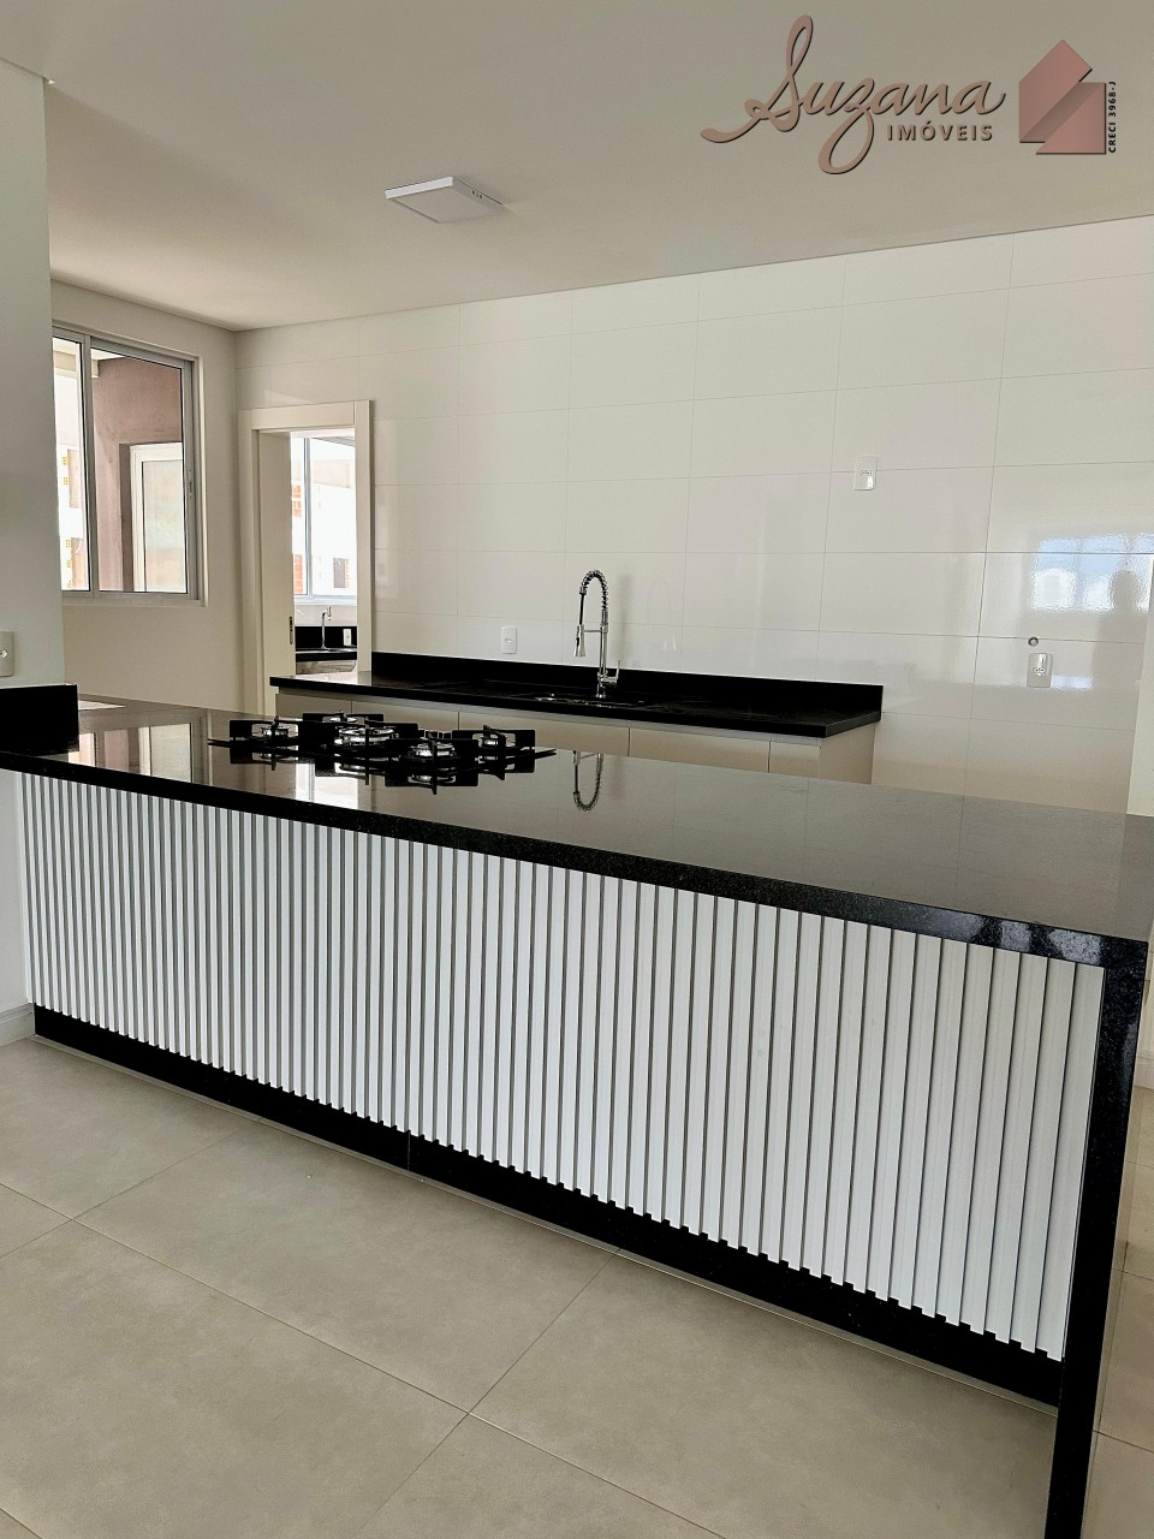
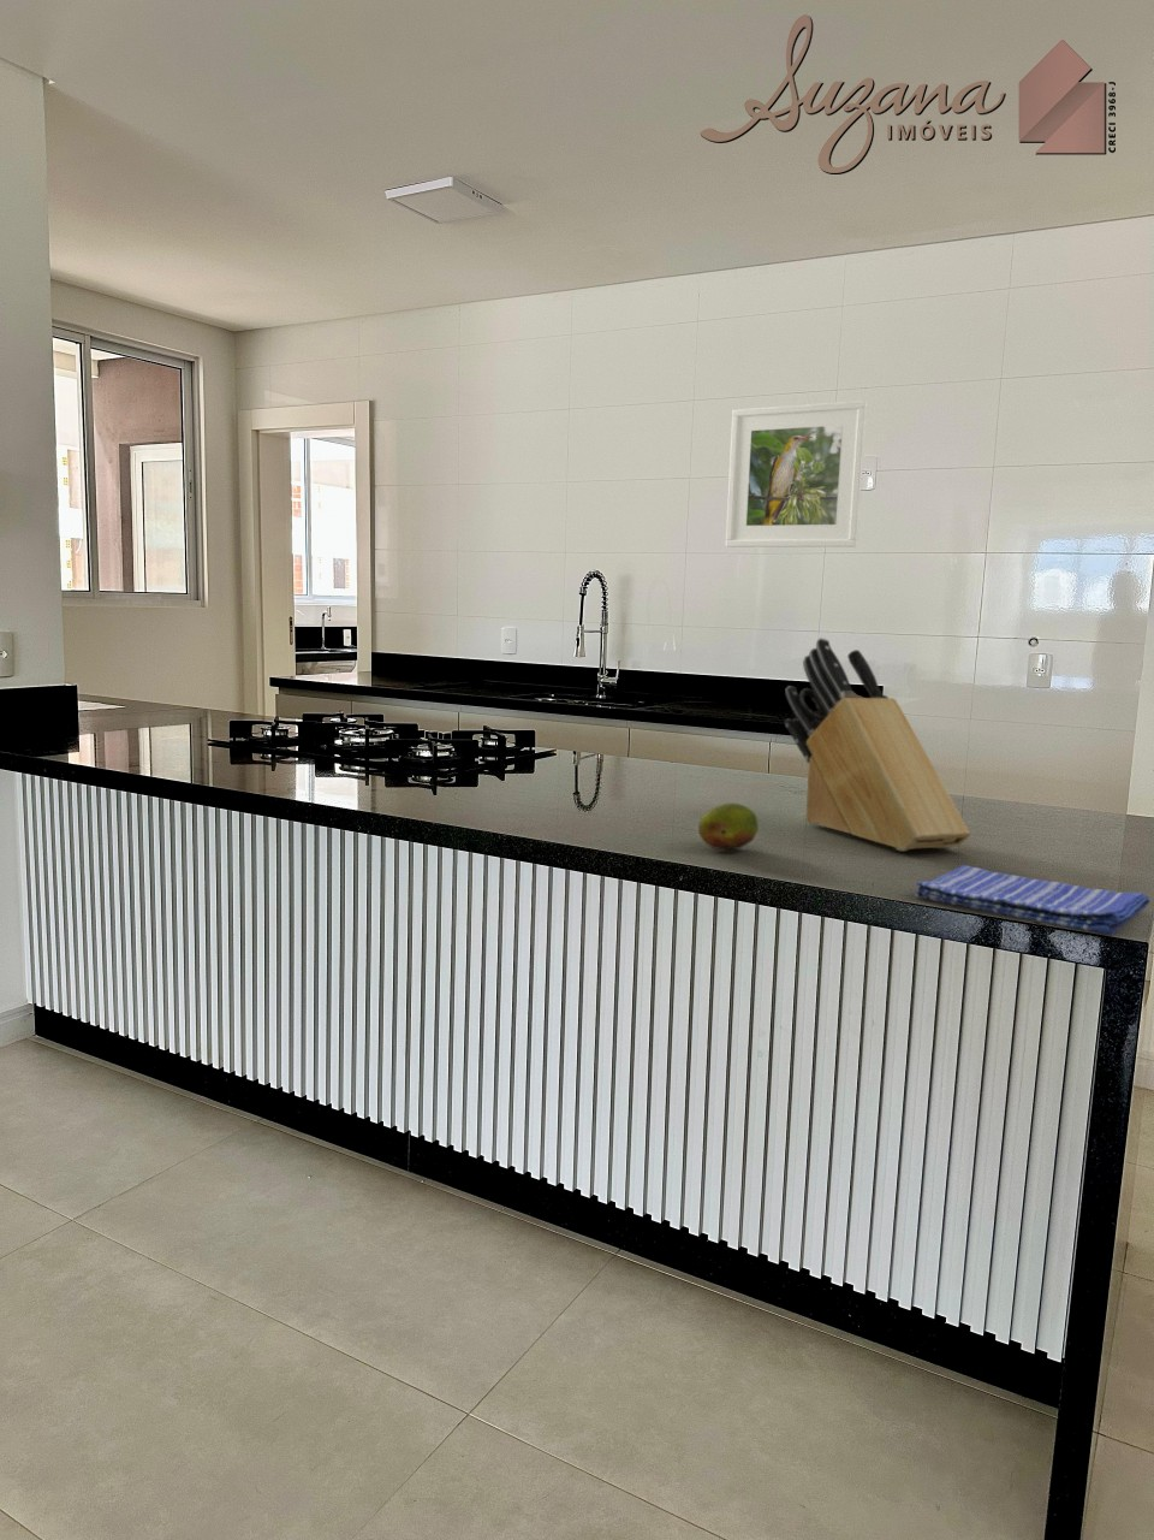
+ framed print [725,399,868,548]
+ knife block [784,637,971,851]
+ dish towel [915,863,1152,937]
+ fruit [697,803,760,850]
